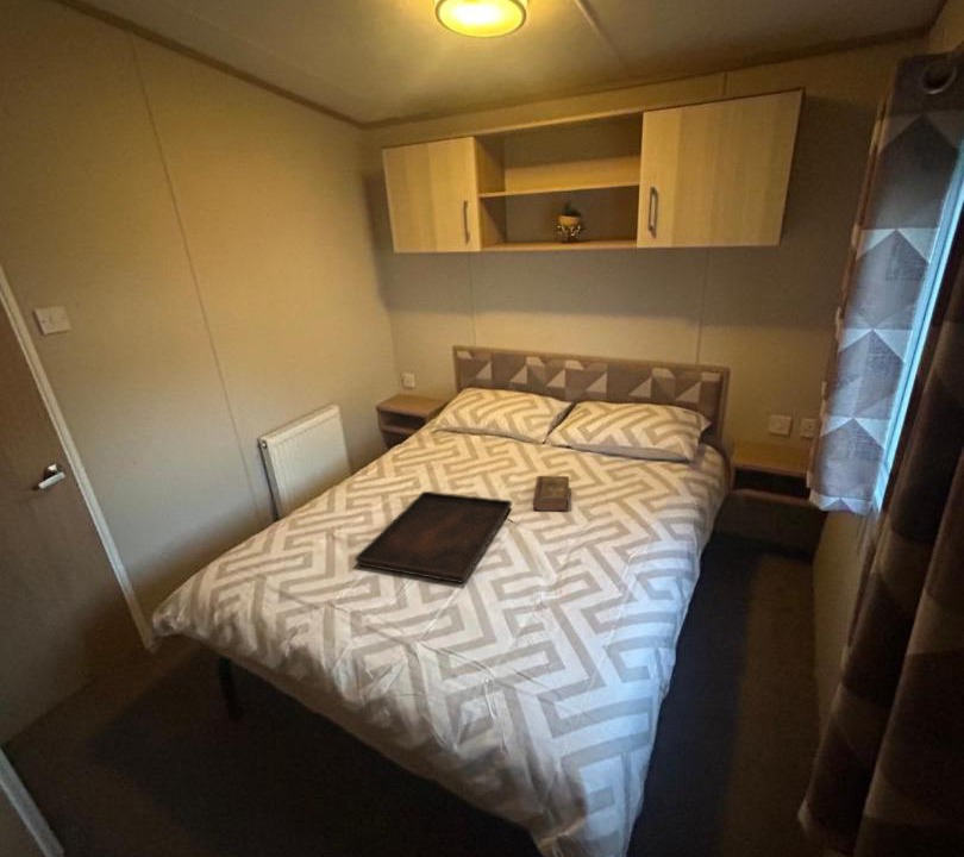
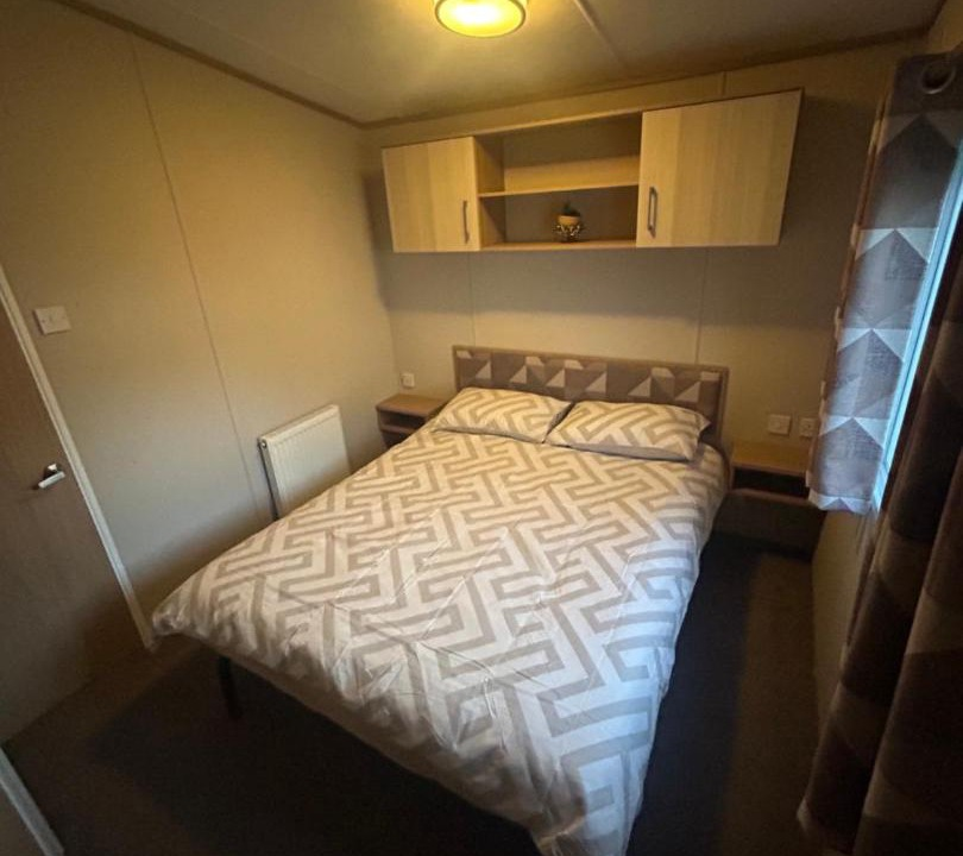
- serving tray [353,490,513,584]
- book [531,475,571,512]
